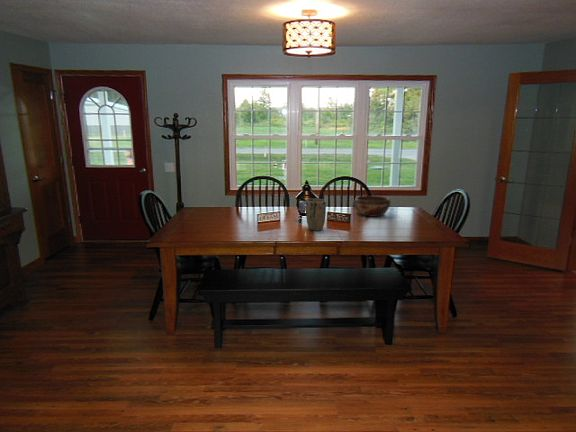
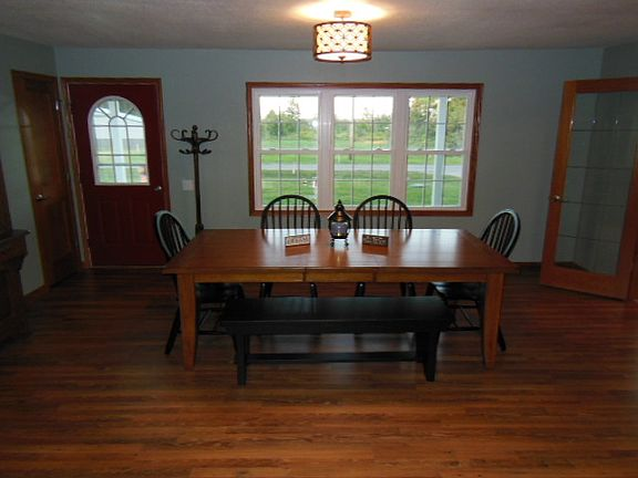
- decorative bowl [353,195,392,218]
- plant pot [305,198,327,232]
